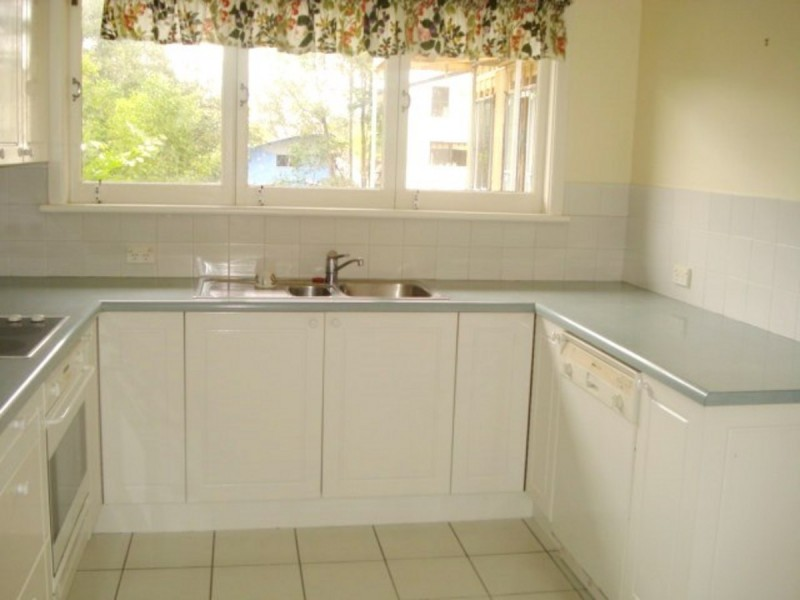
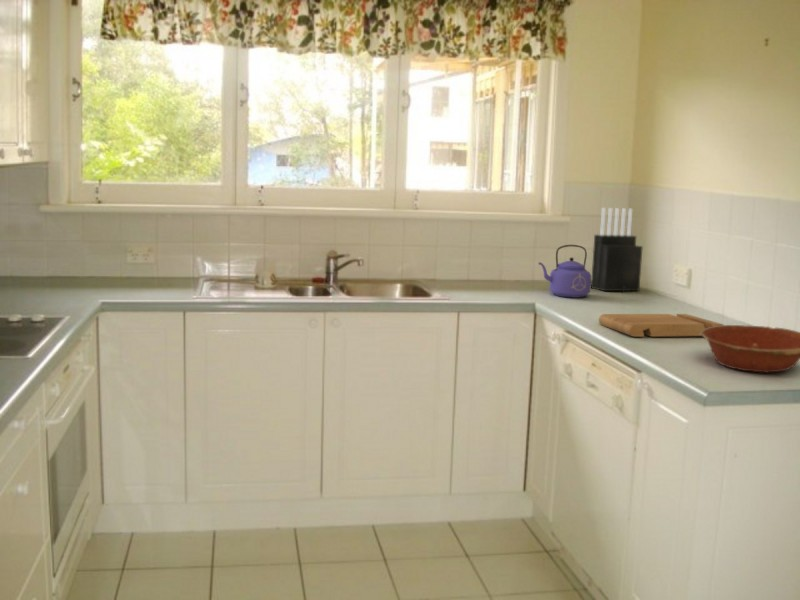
+ knife block [590,207,644,293]
+ cutting board [598,313,724,338]
+ kettle [537,244,592,299]
+ bowl [700,324,800,374]
